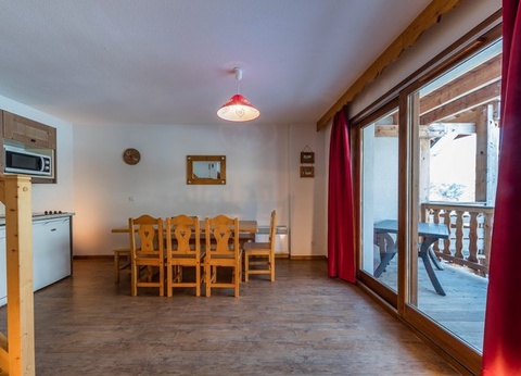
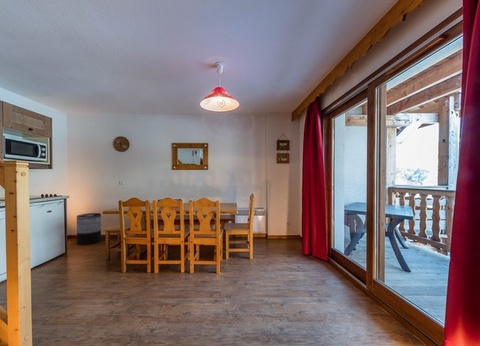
+ trash can [76,212,102,246]
